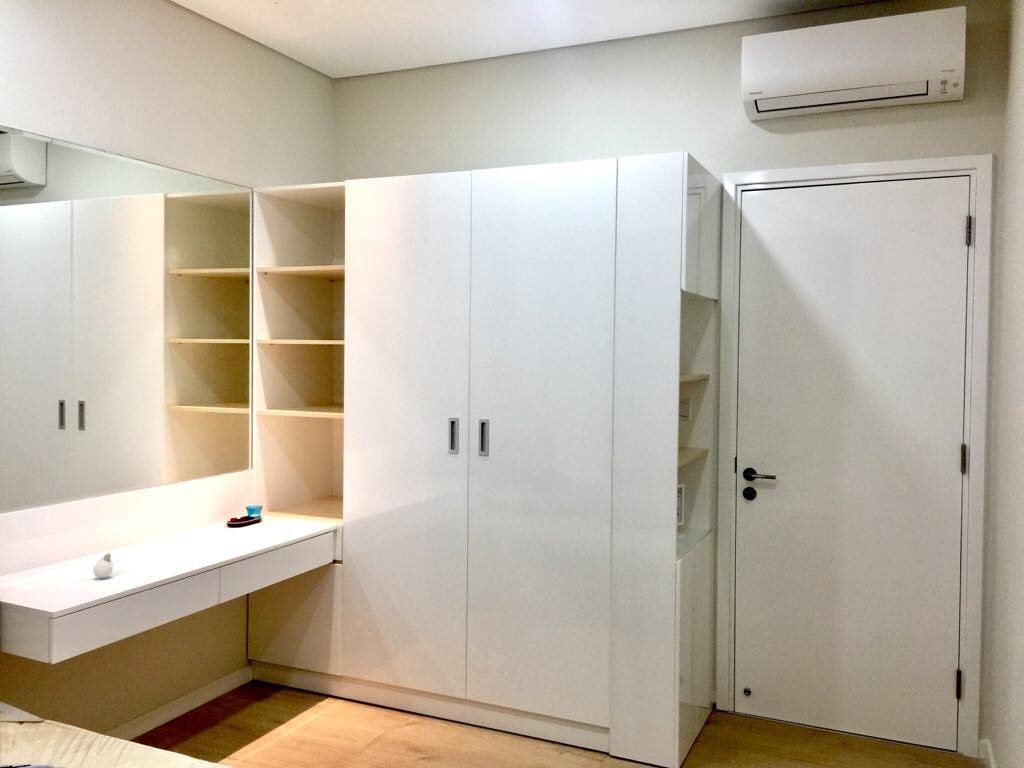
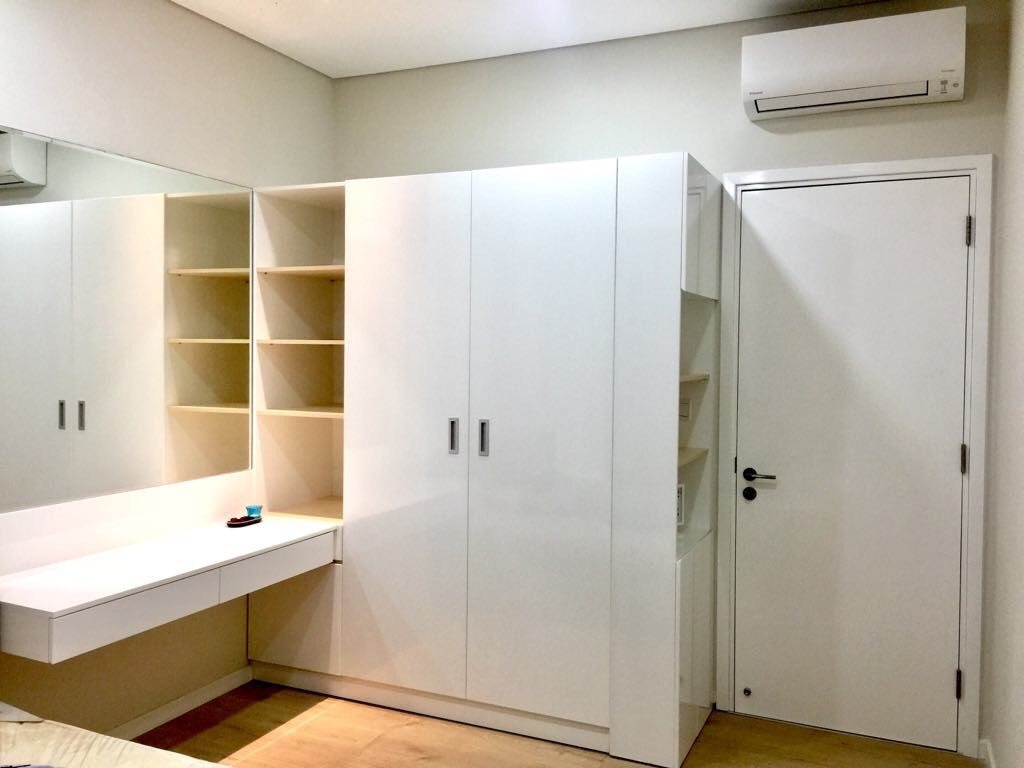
- perfume bottle [92,552,115,579]
